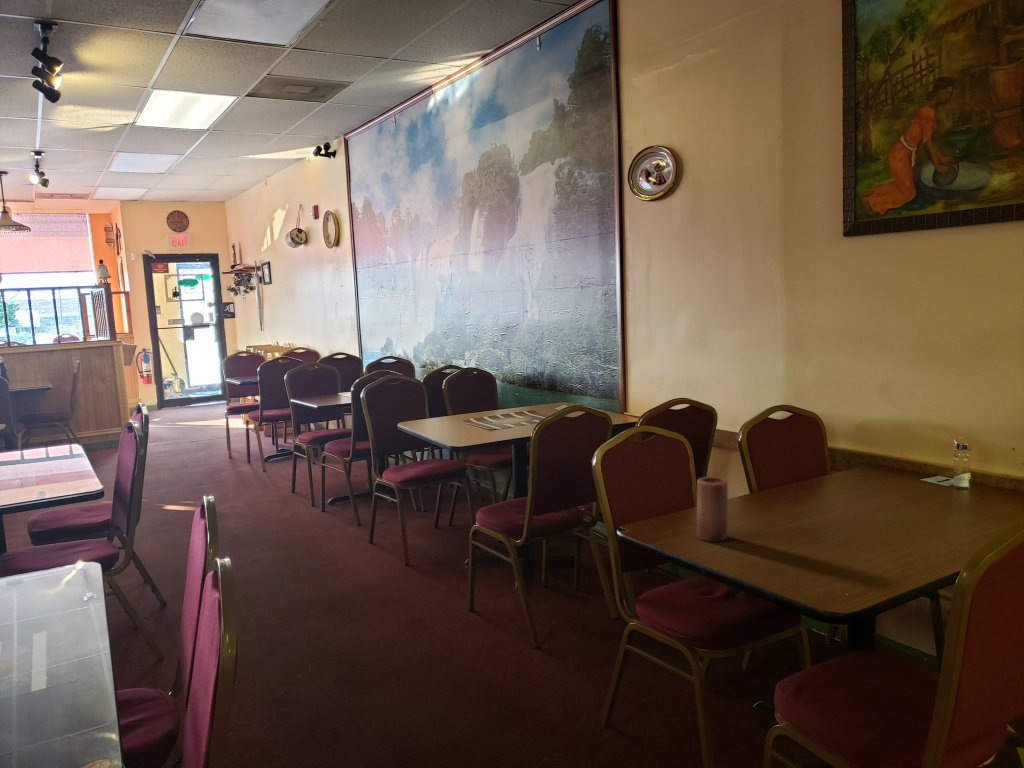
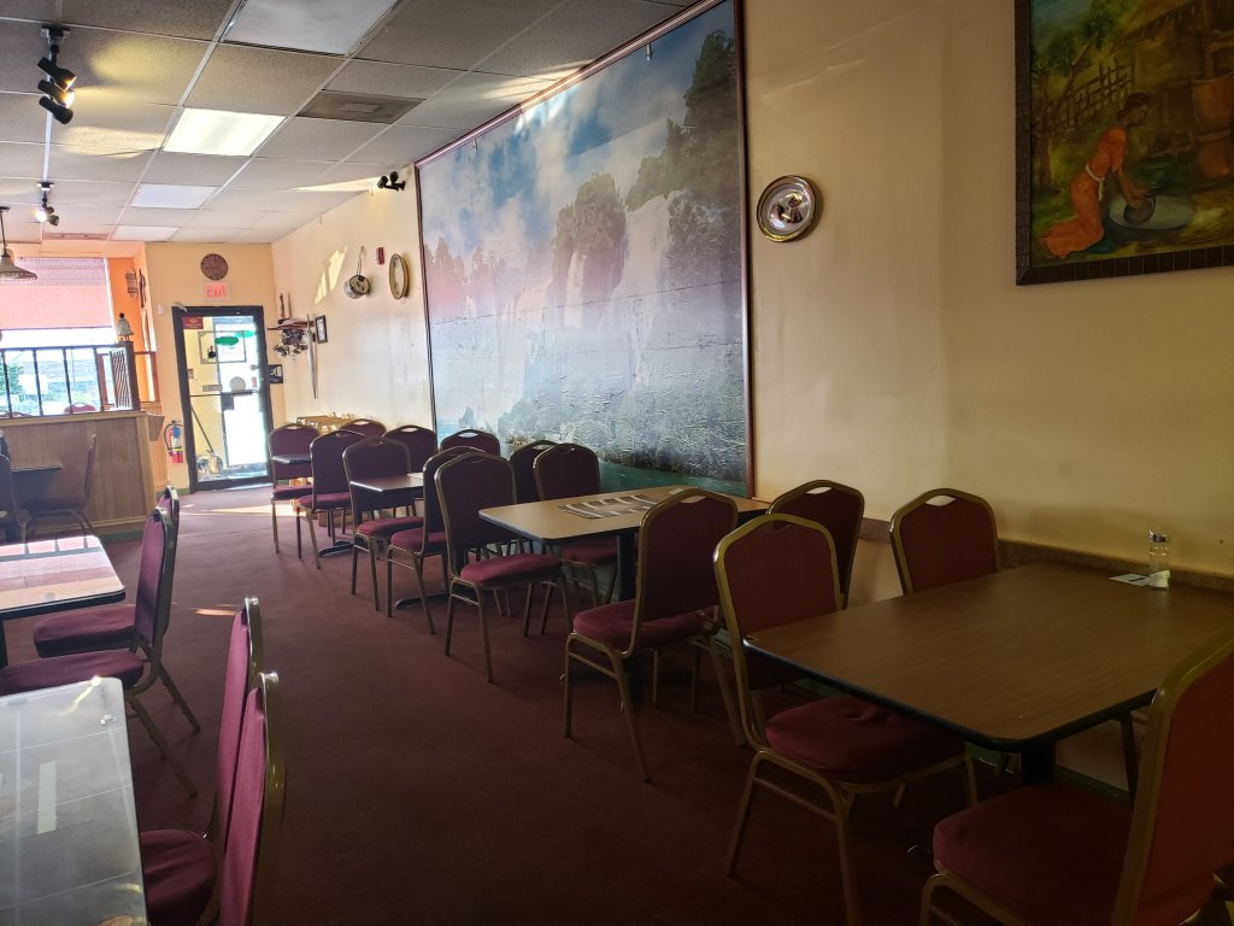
- candle [696,476,728,543]
